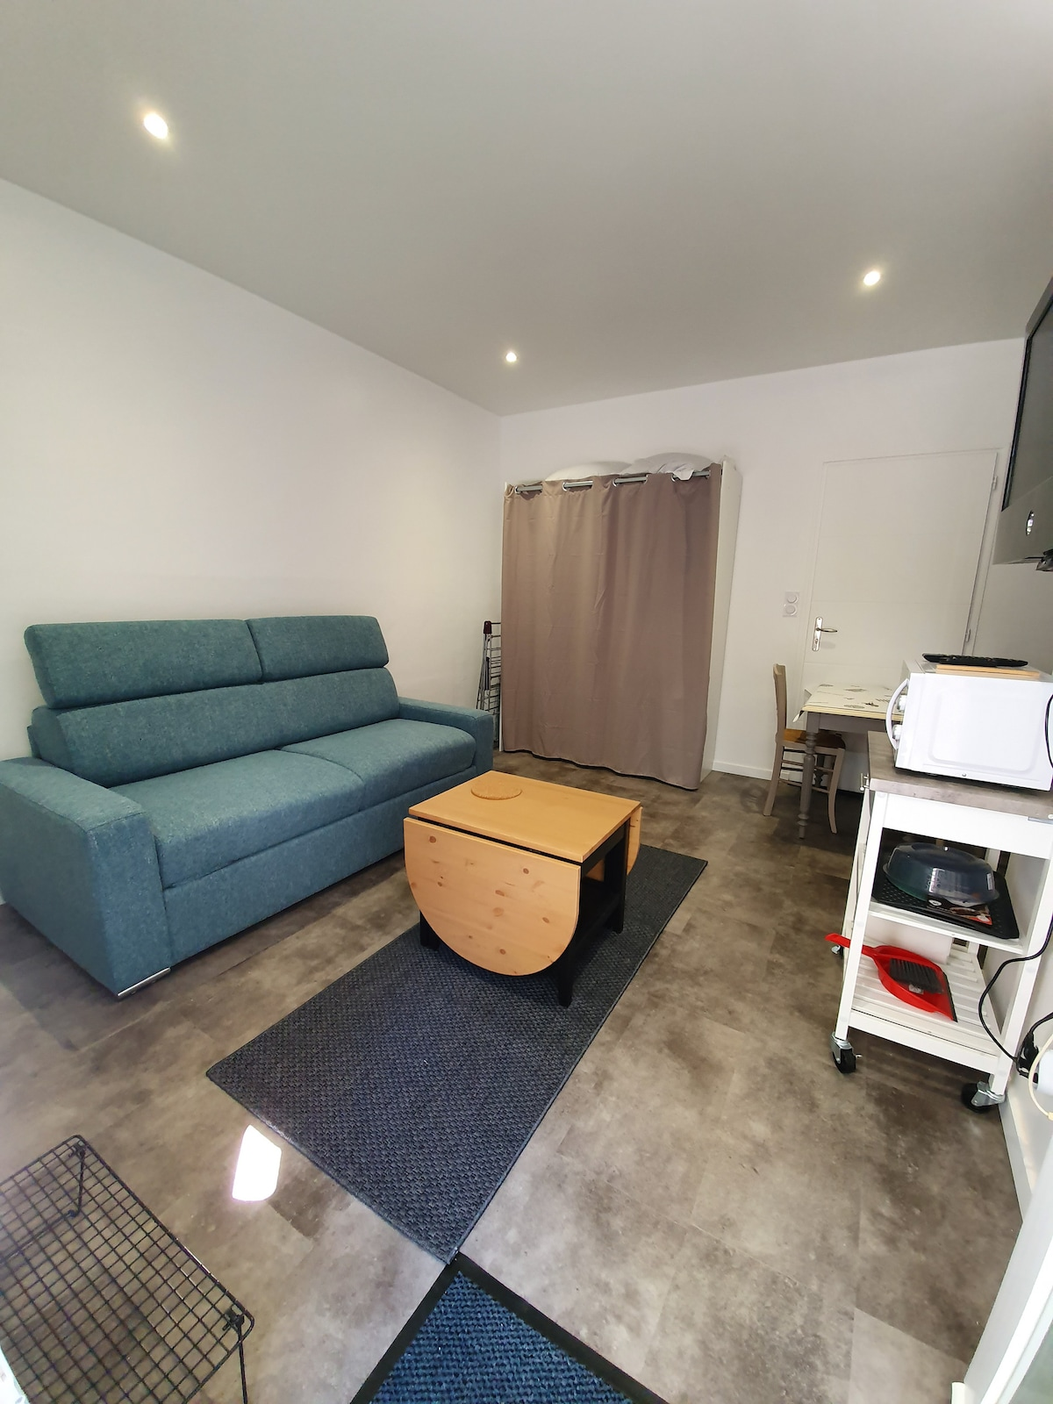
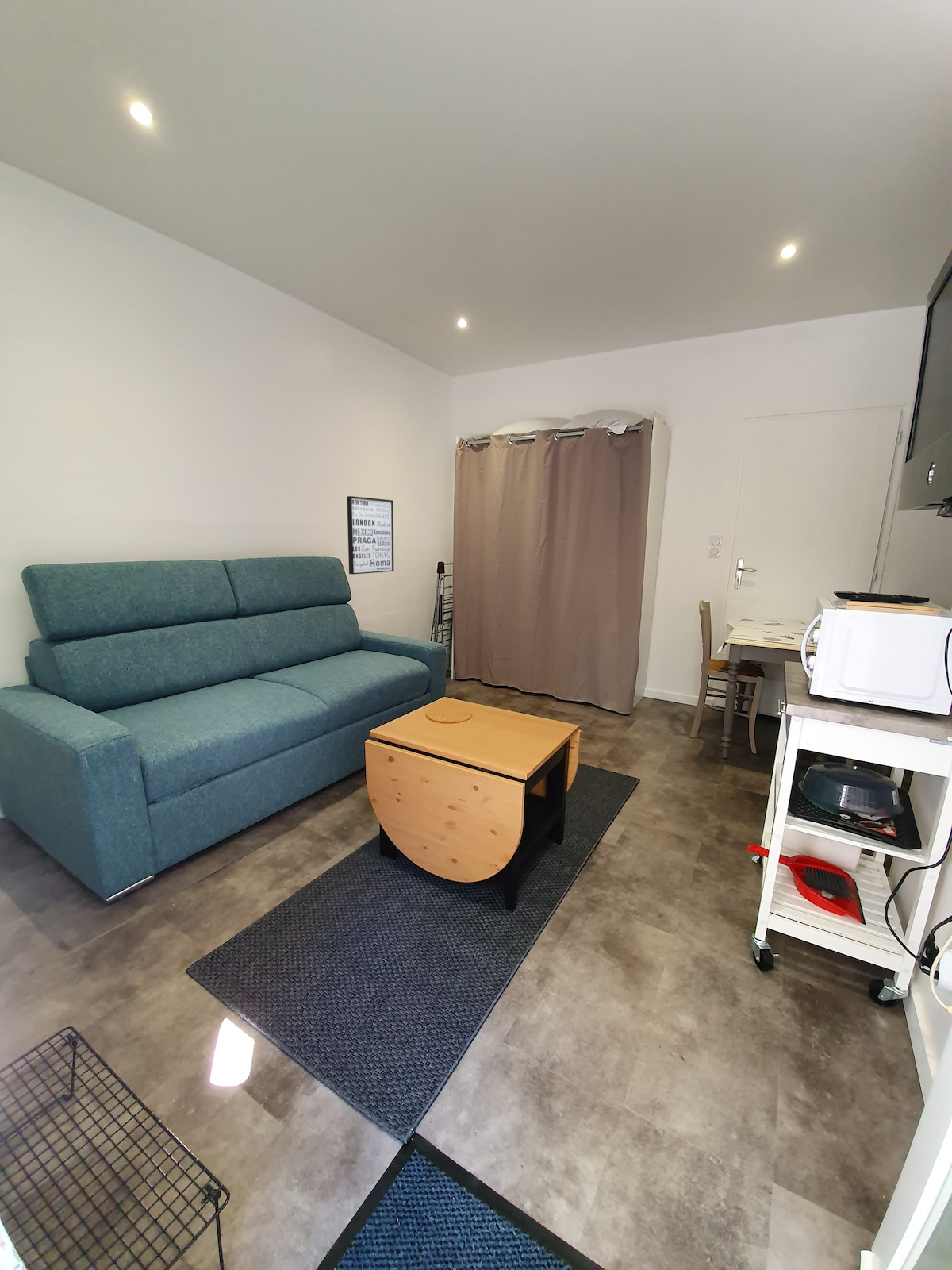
+ wall art [346,495,394,575]
